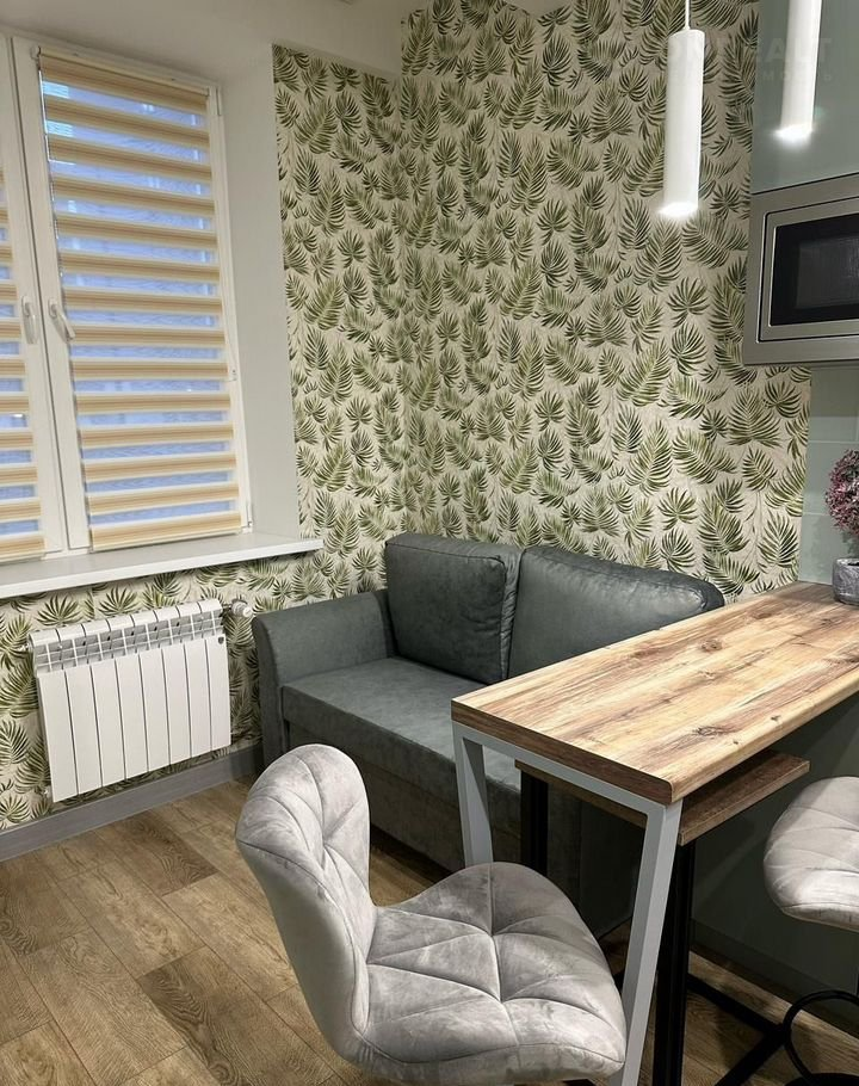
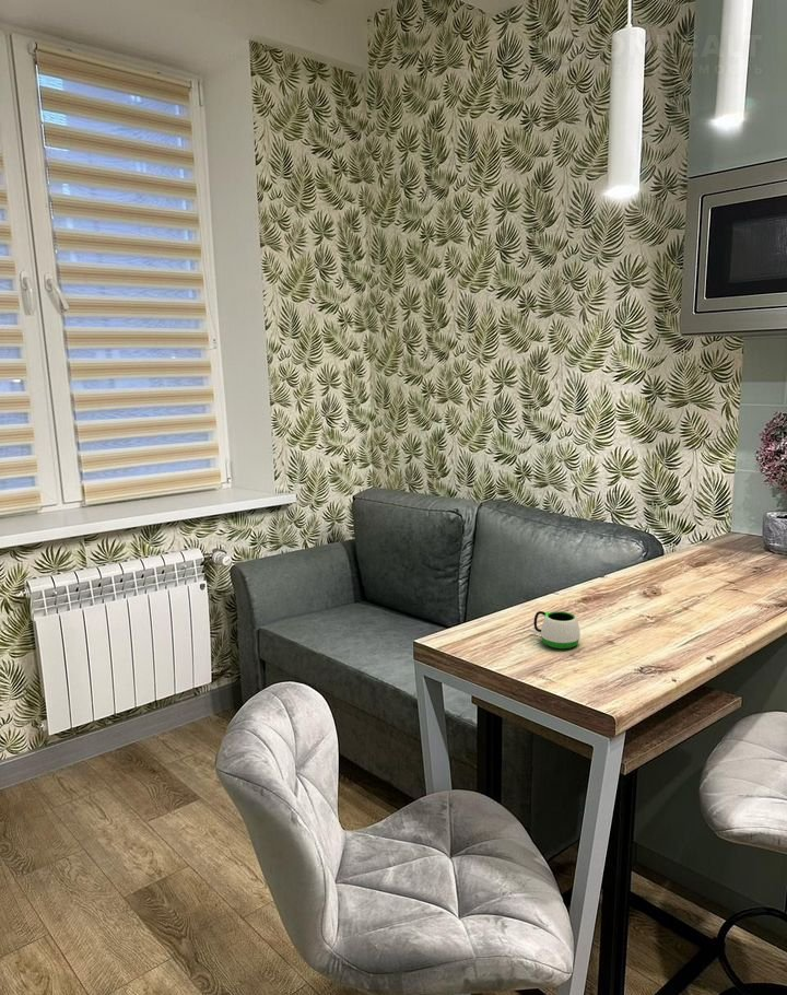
+ mug [529,610,582,649]
